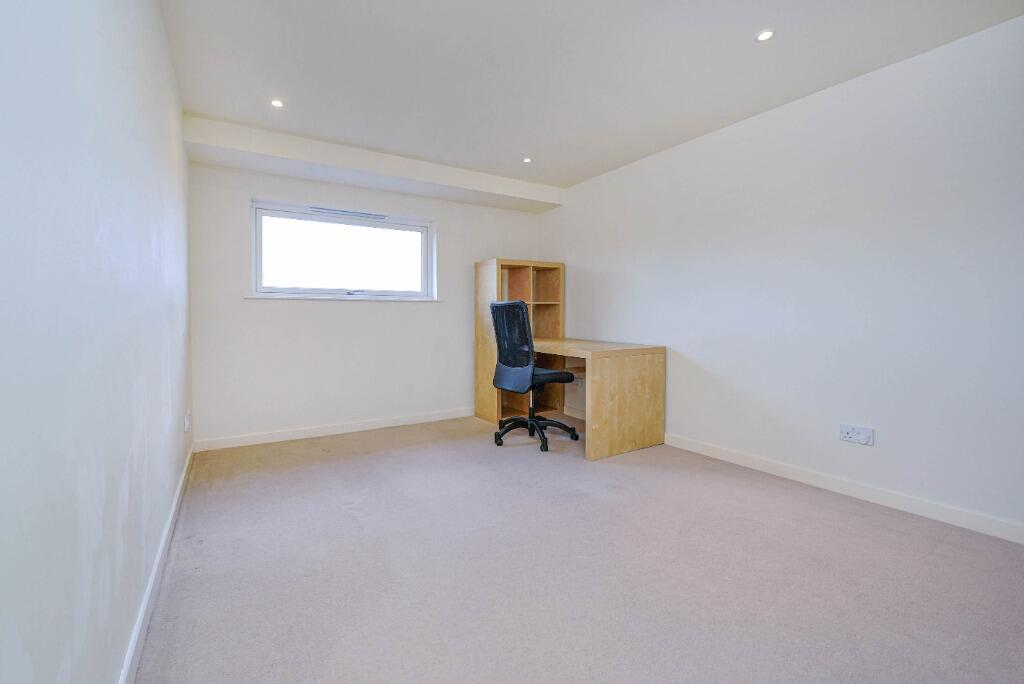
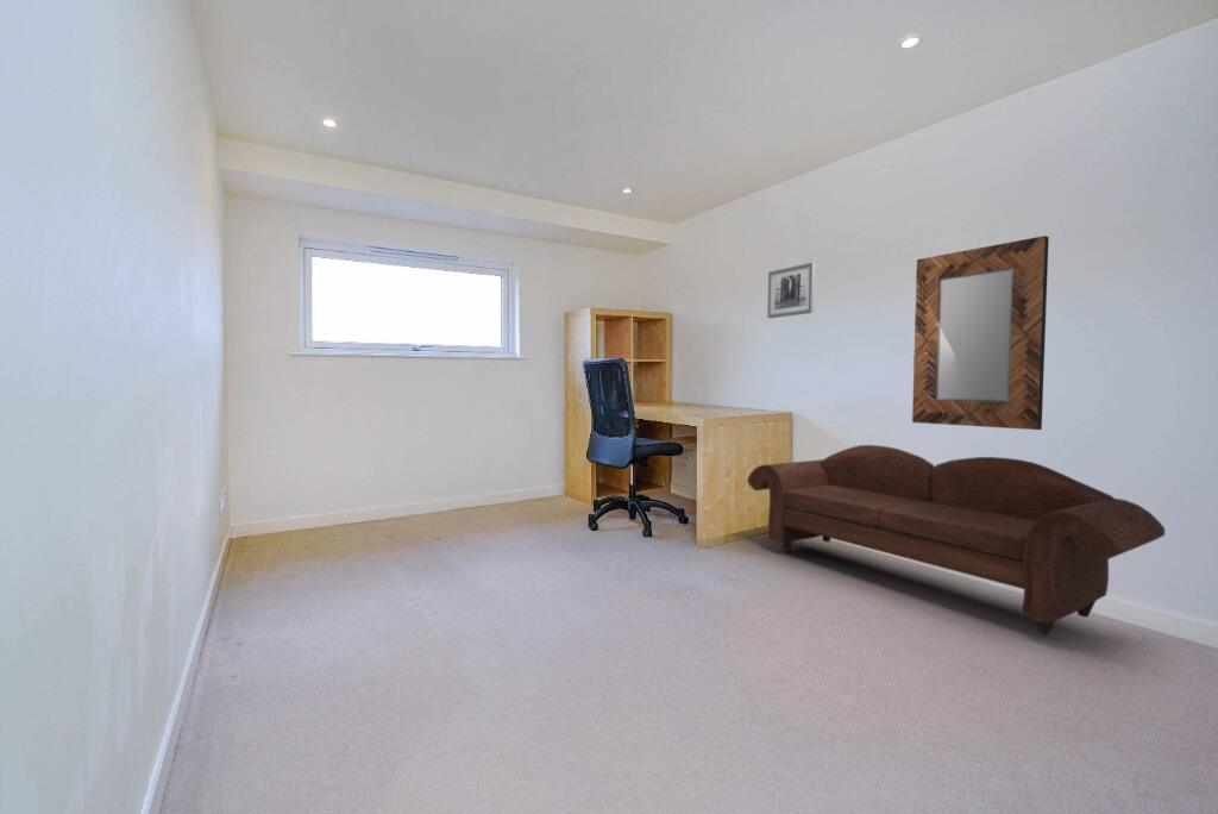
+ sofa [746,444,1167,637]
+ home mirror [911,234,1050,431]
+ wall art [766,262,816,319]
